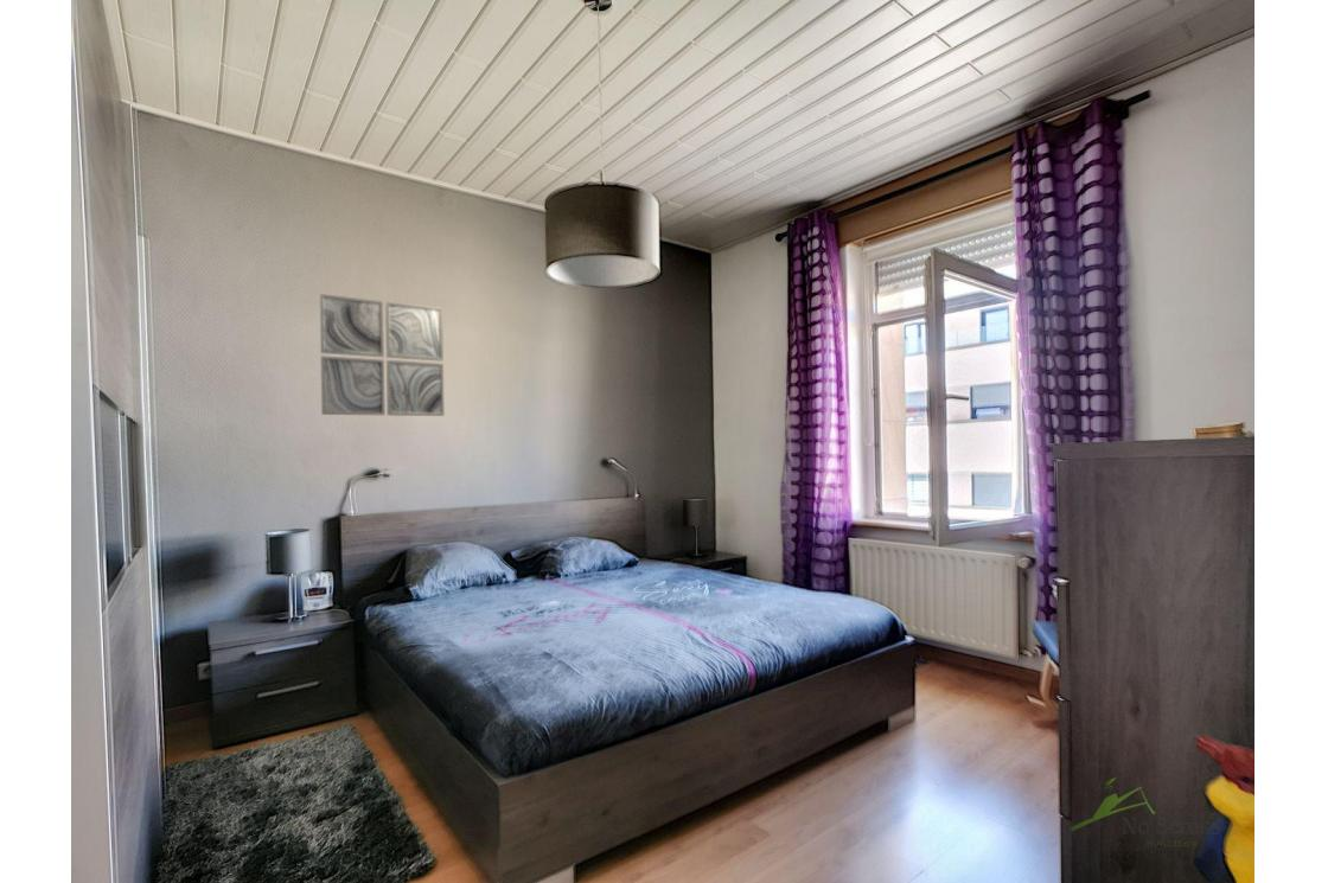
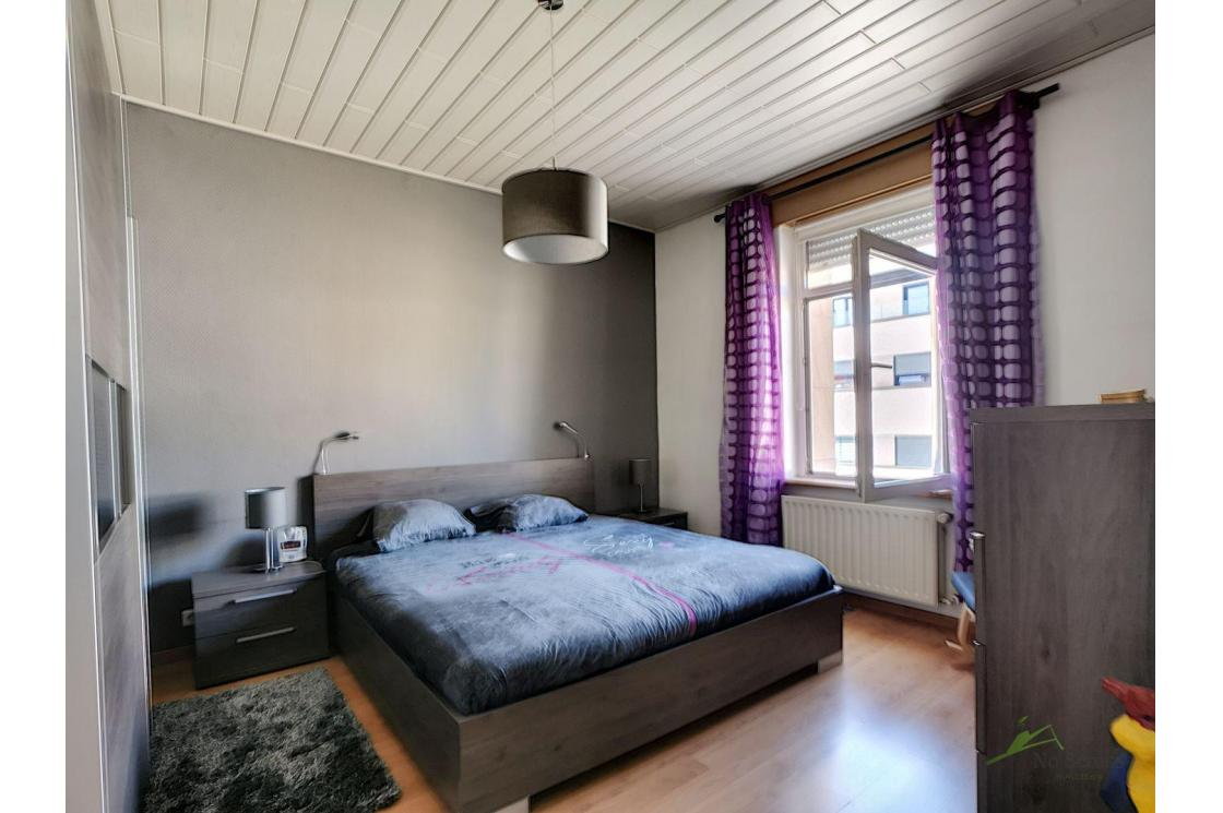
- wall art [318,293,445,417]
